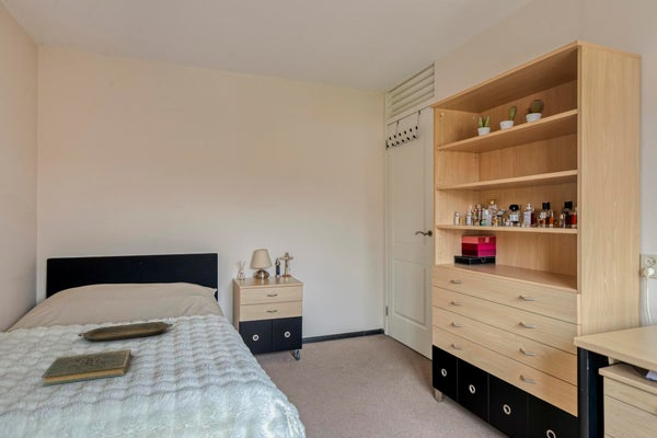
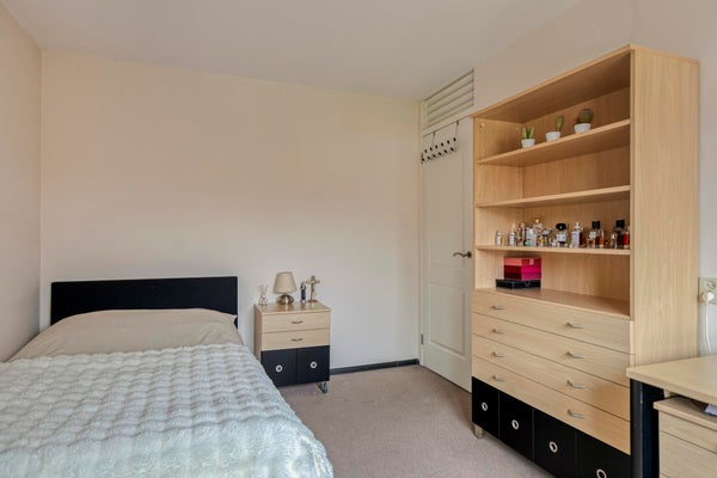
- book [41,348,131,388]
- serving tray [77,321,174,343]
